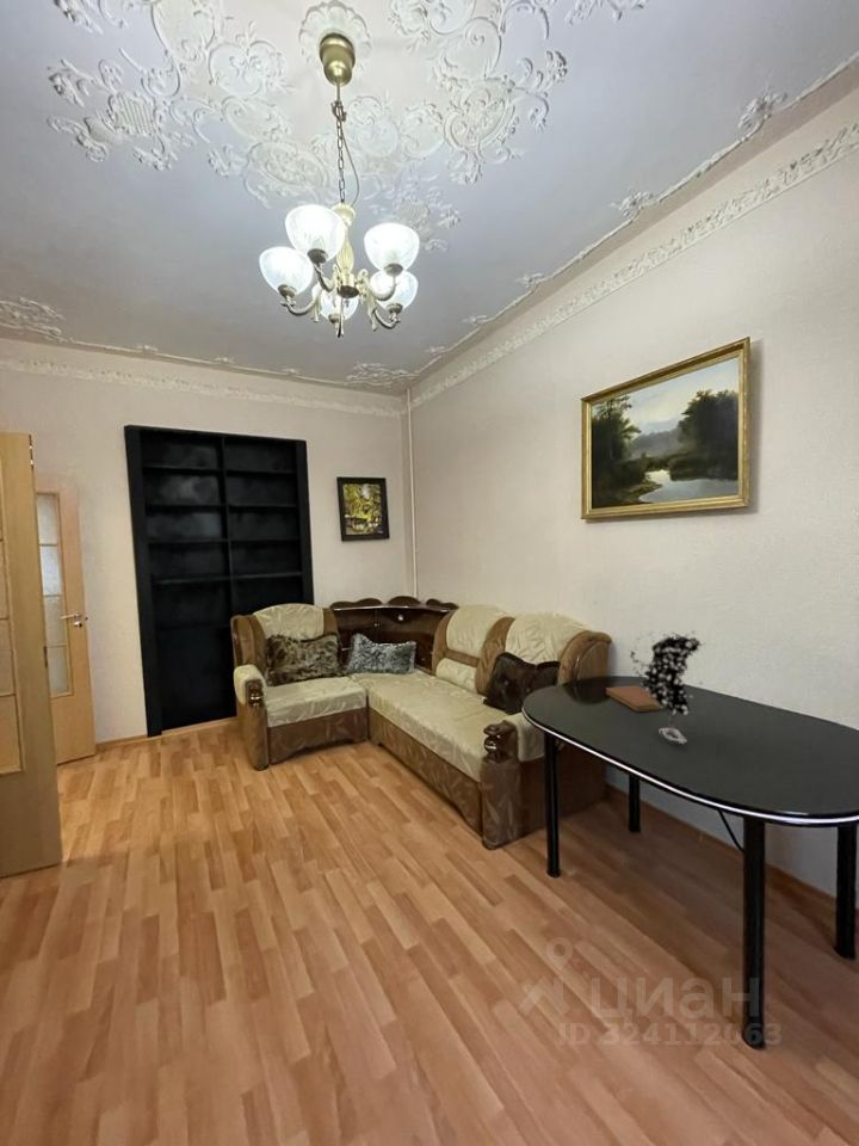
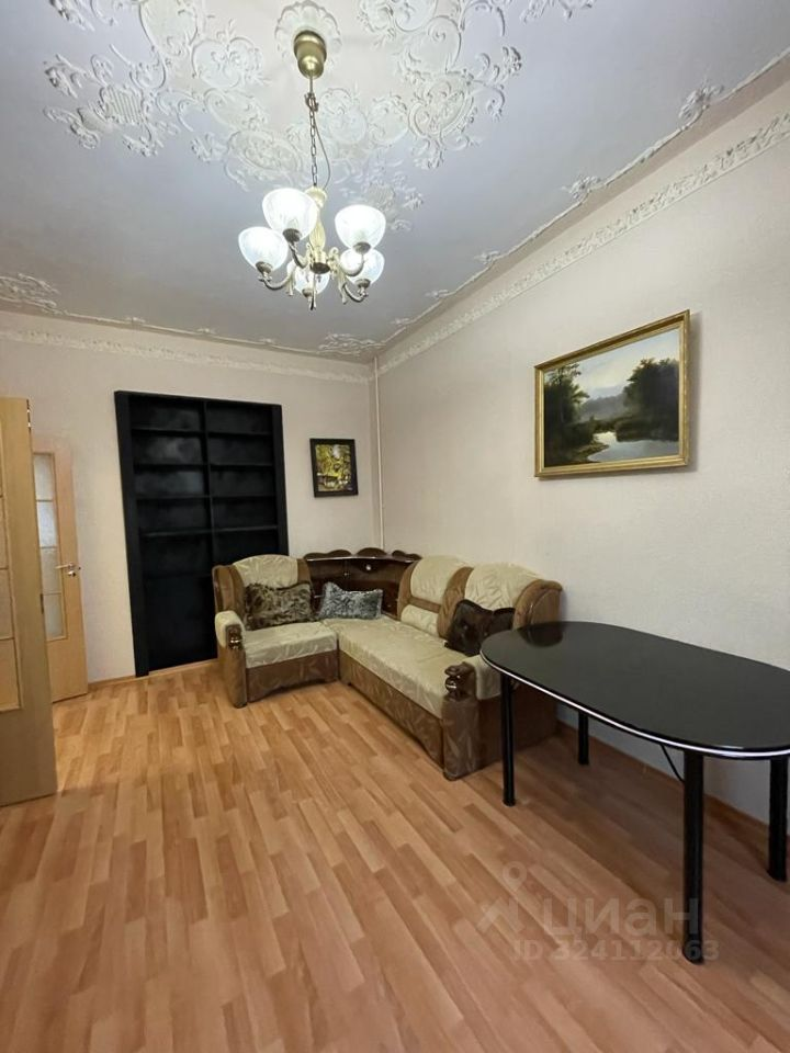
- plant [629,629,711,745]
- notebook [605,684,669,713]
